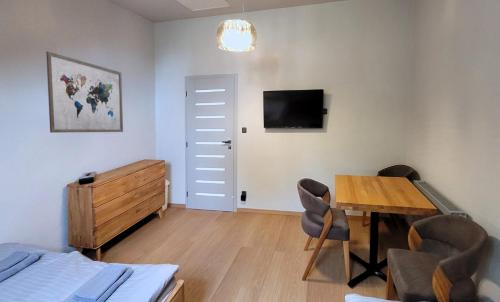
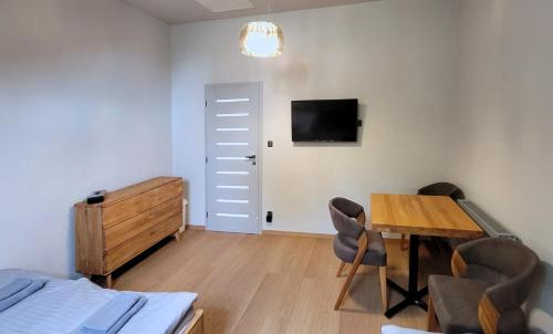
- wall art [45,50,124,134]
